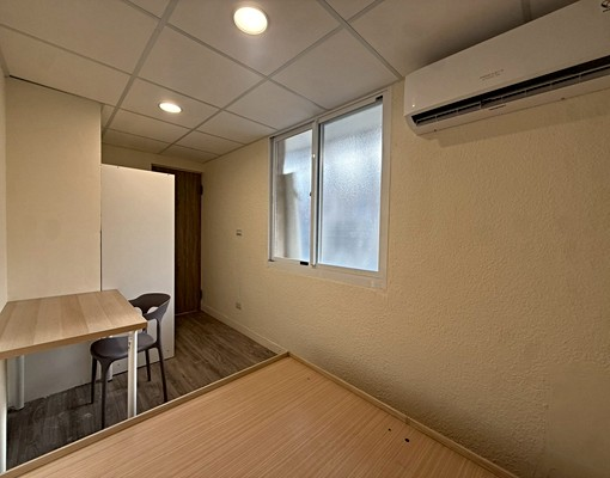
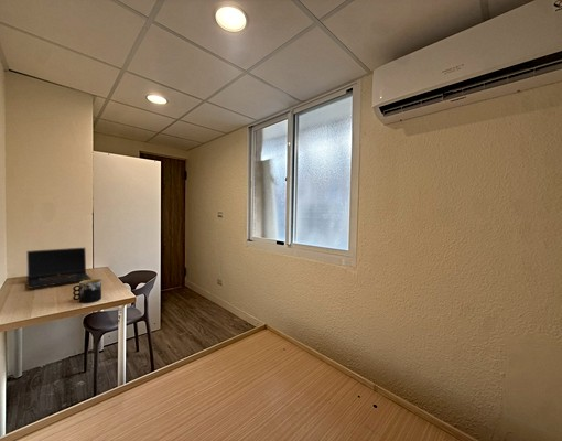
+ mug [72,278,102,304]
+ laptop computer [25,246,93,290]
